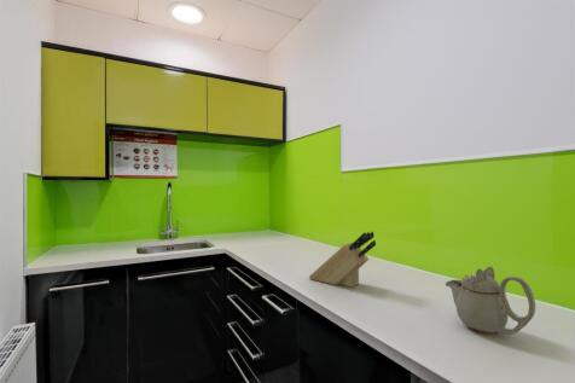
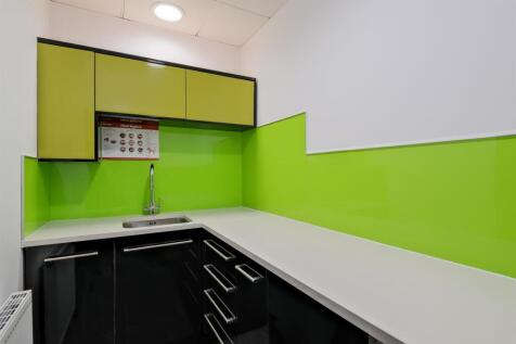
- knife block [308,231,377,289]
- teapot [445,266,536,336]
